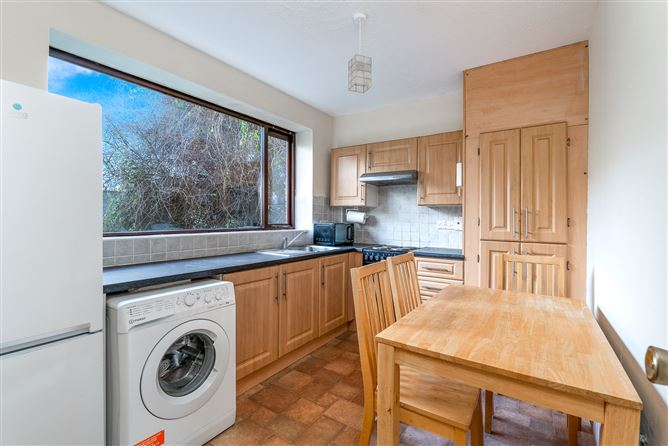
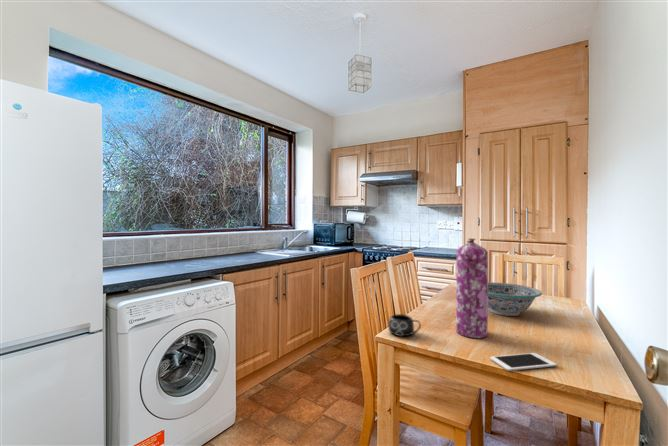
+ cell phone [489,352,558,372]
+ mug [387,313,422,337]
+ decorative bowl [488,281,543,317]
+ gas cylinder [455,238,489,339]
